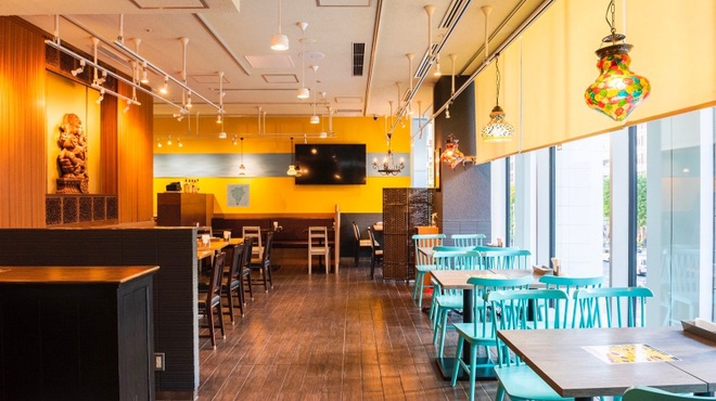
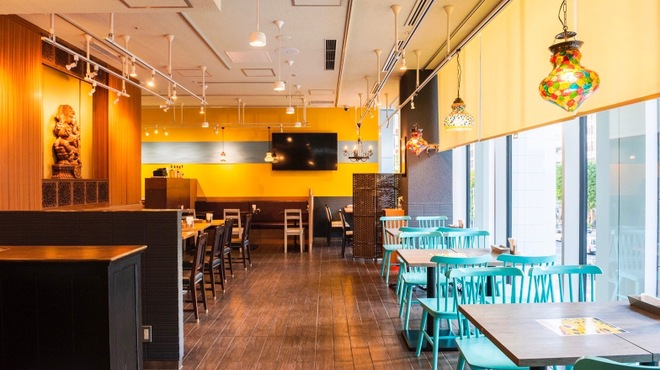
- wall art [226,183,251,208]
